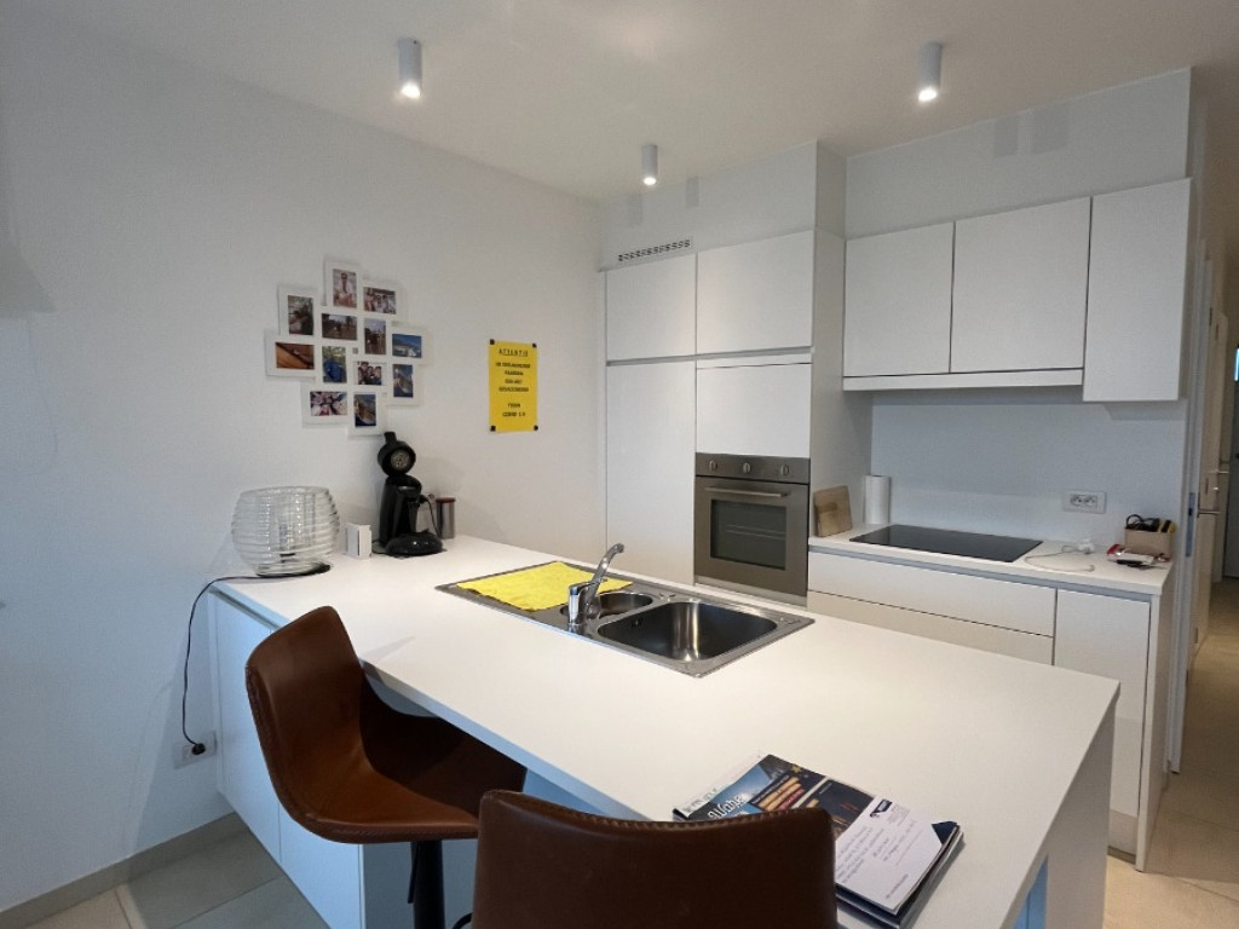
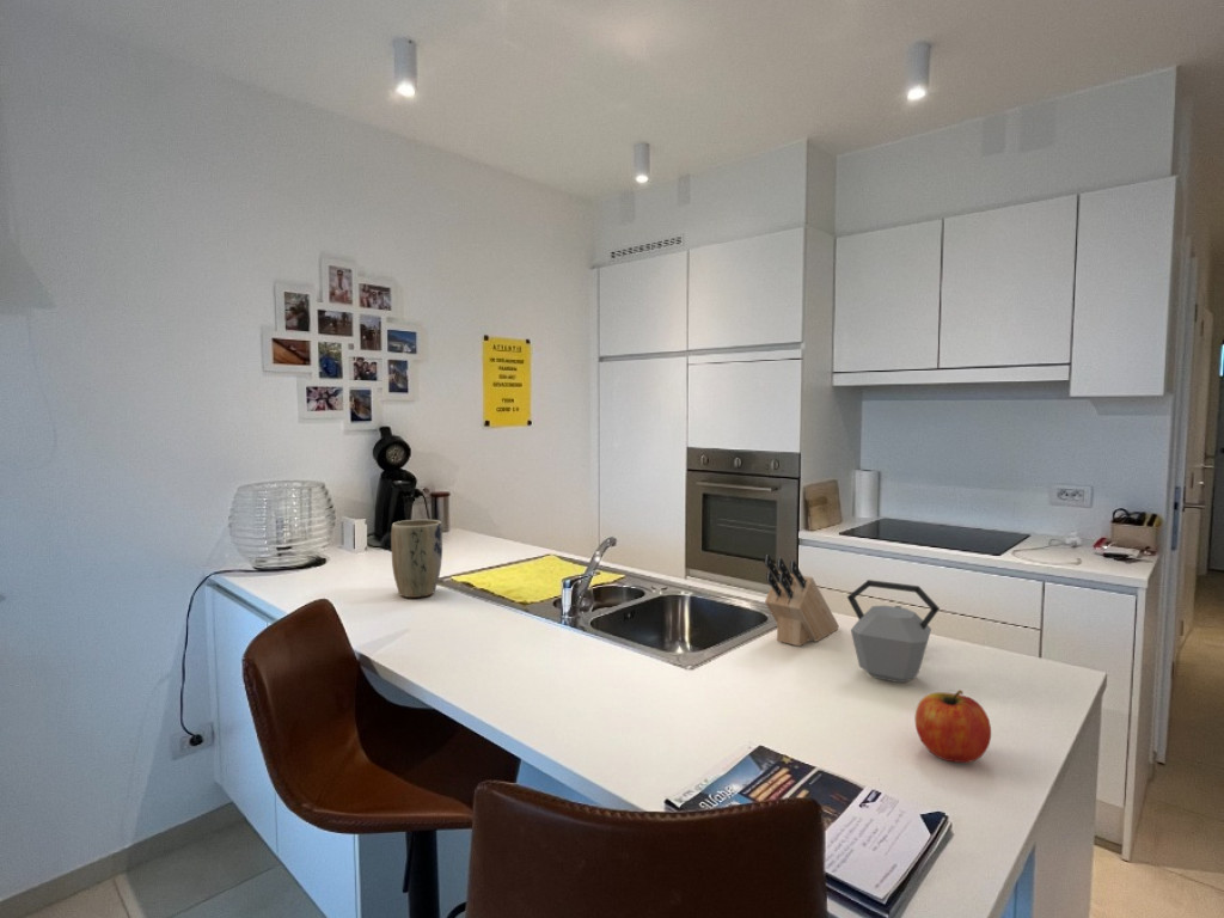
+ fruit [913,688,992,764]
+ kettle [846,579,941,684]
+ knife block [764,553,840,648]
+ plant pot [390,519,443,599]
